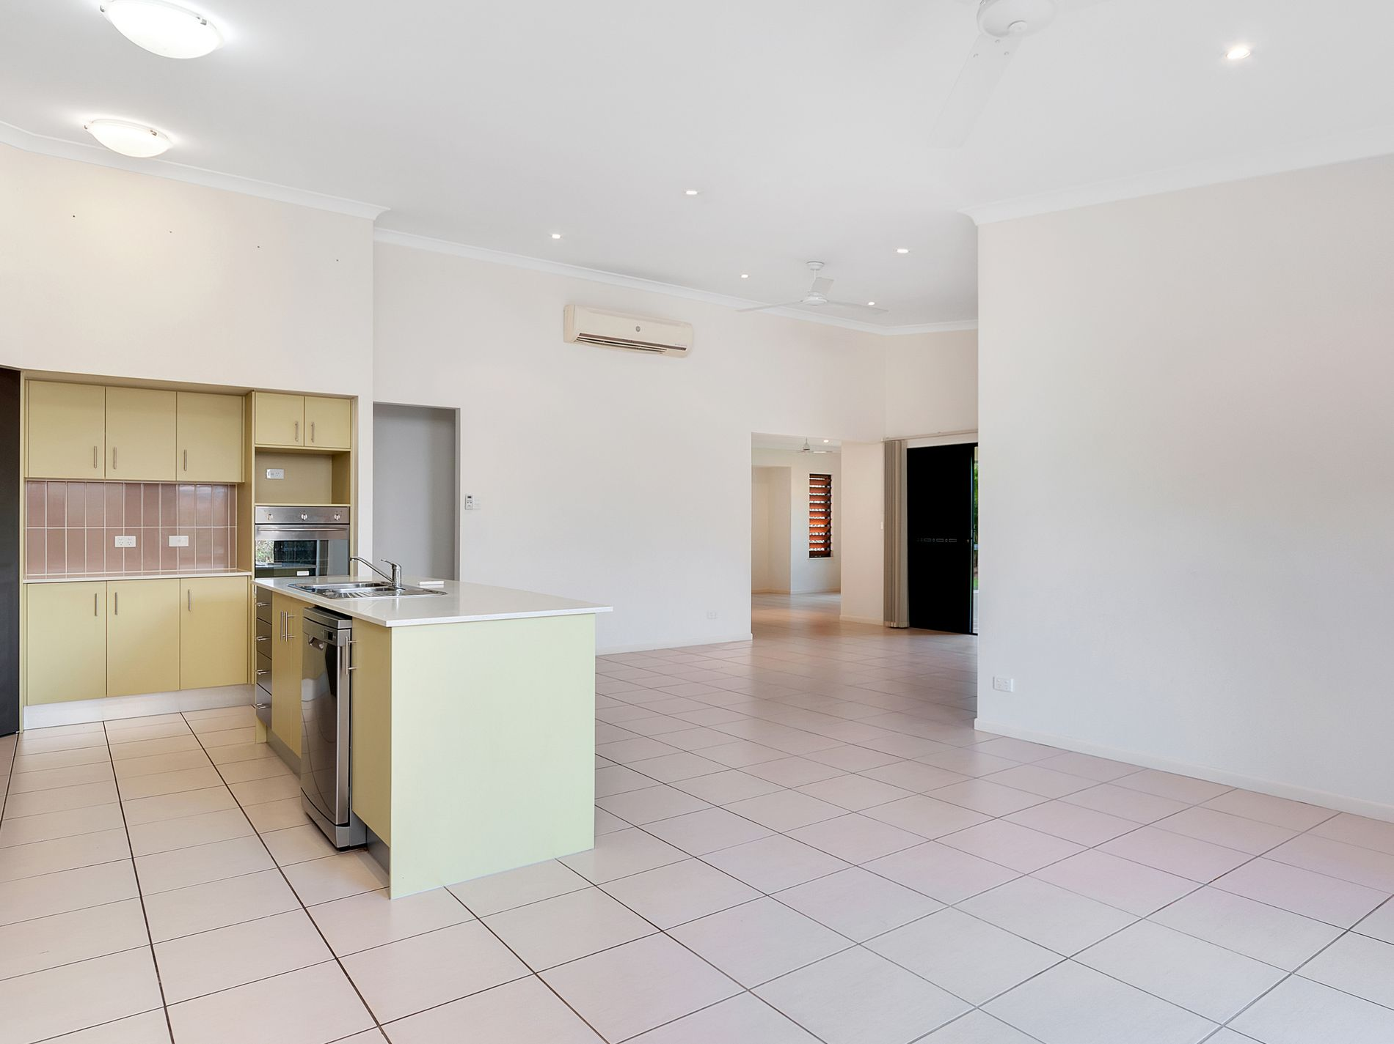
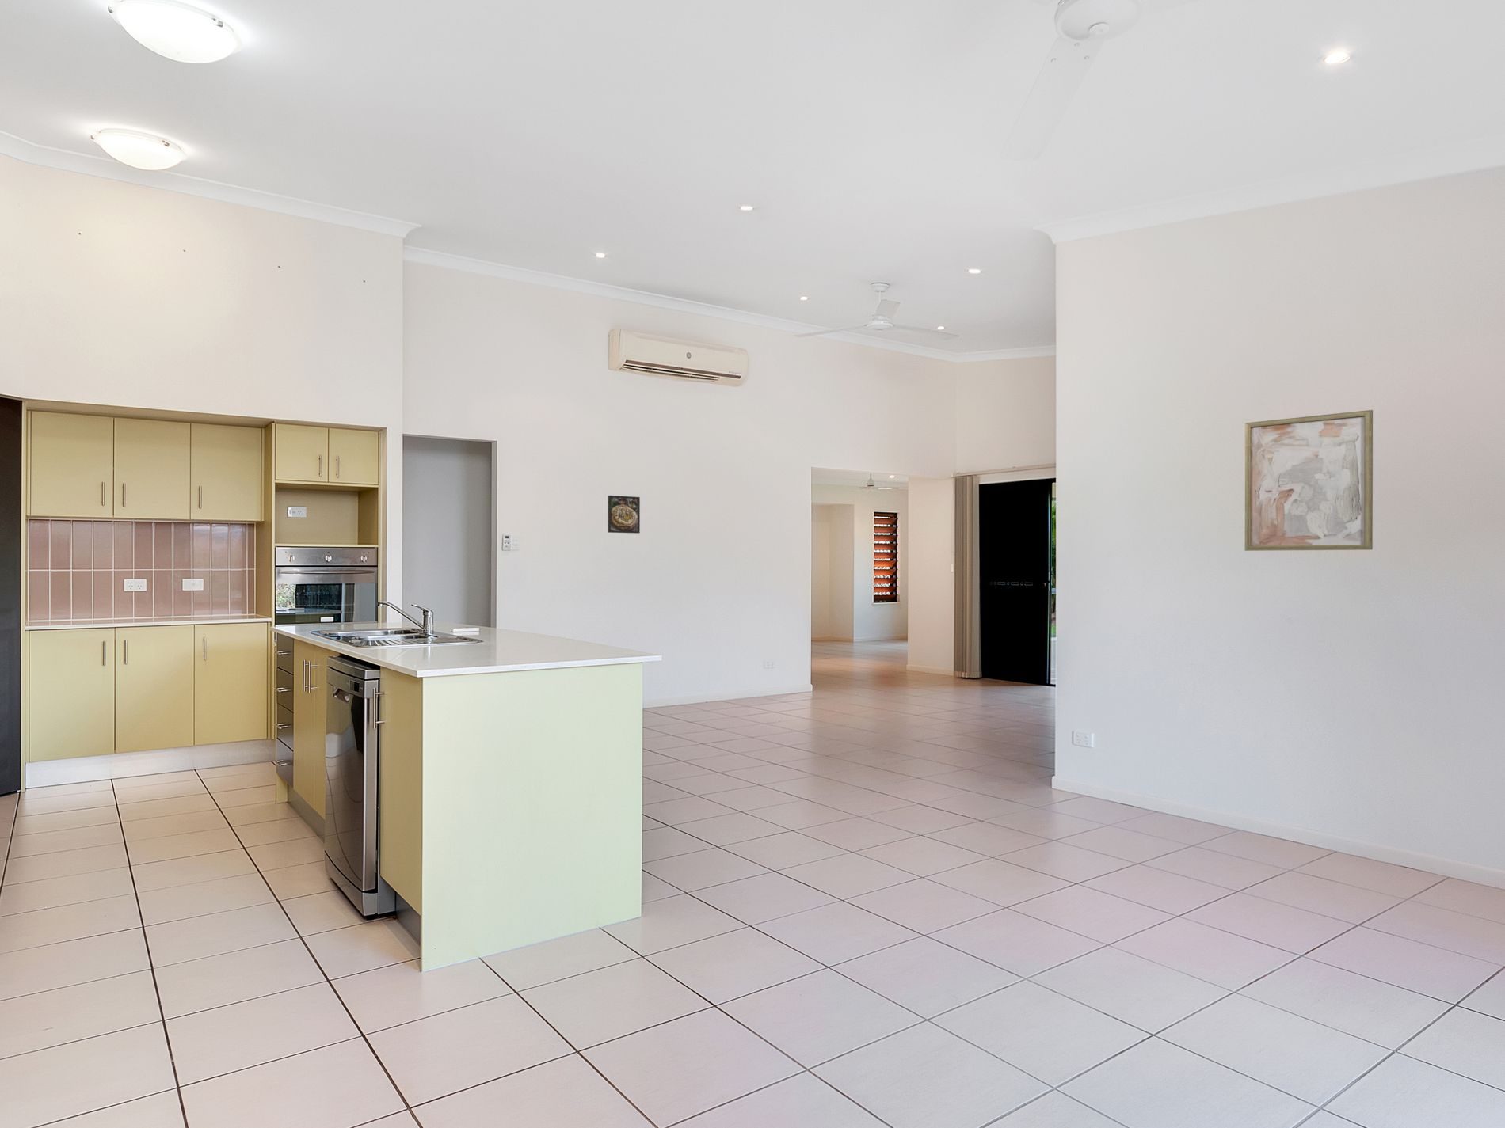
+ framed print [608,495,641,534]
+ wall art [1244,409,1373,552]
